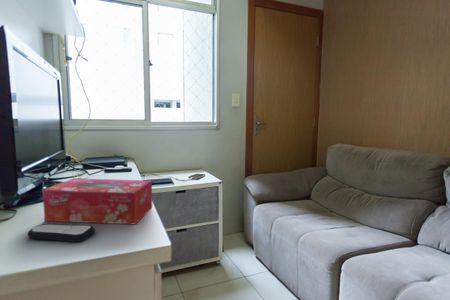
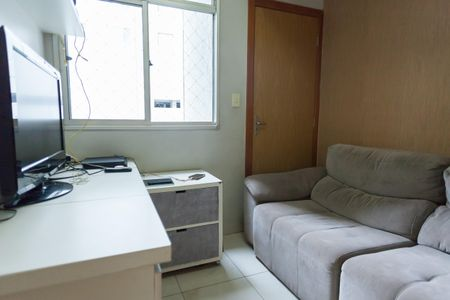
- remote control [27,223,96,243]
- tissue box [41,177,153,225]
